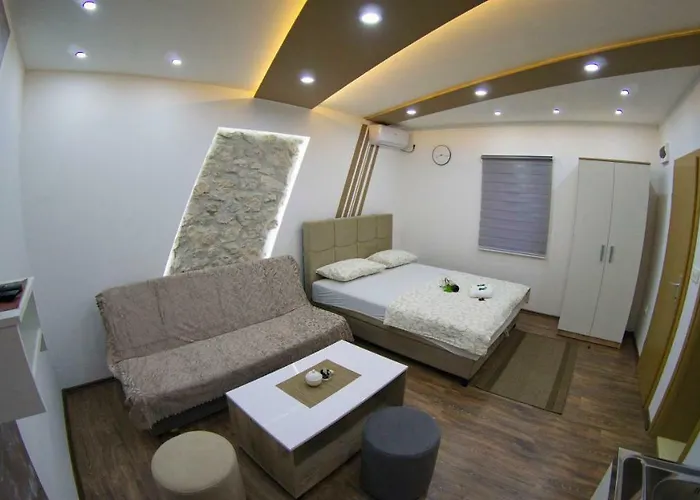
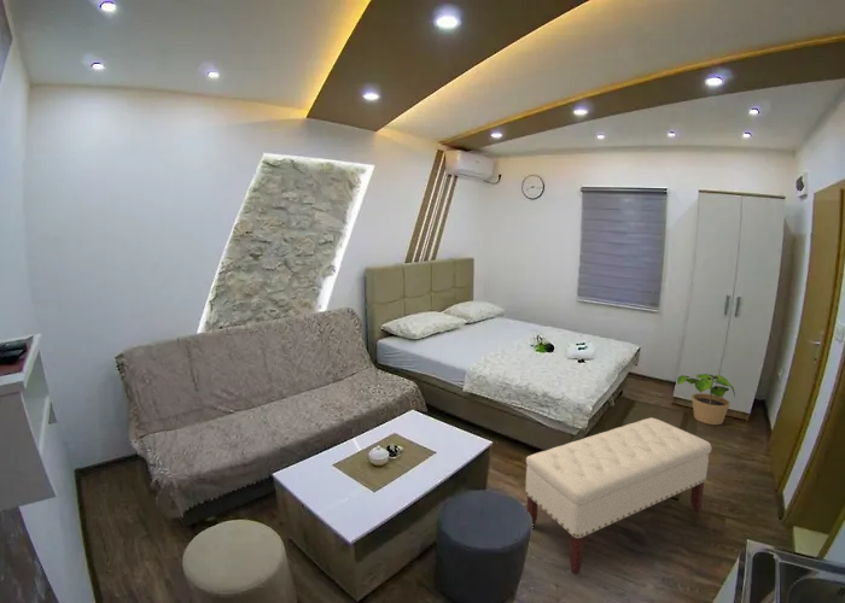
+ bench [524,416,712,576]
+ potted plant [676,373,736,426]
